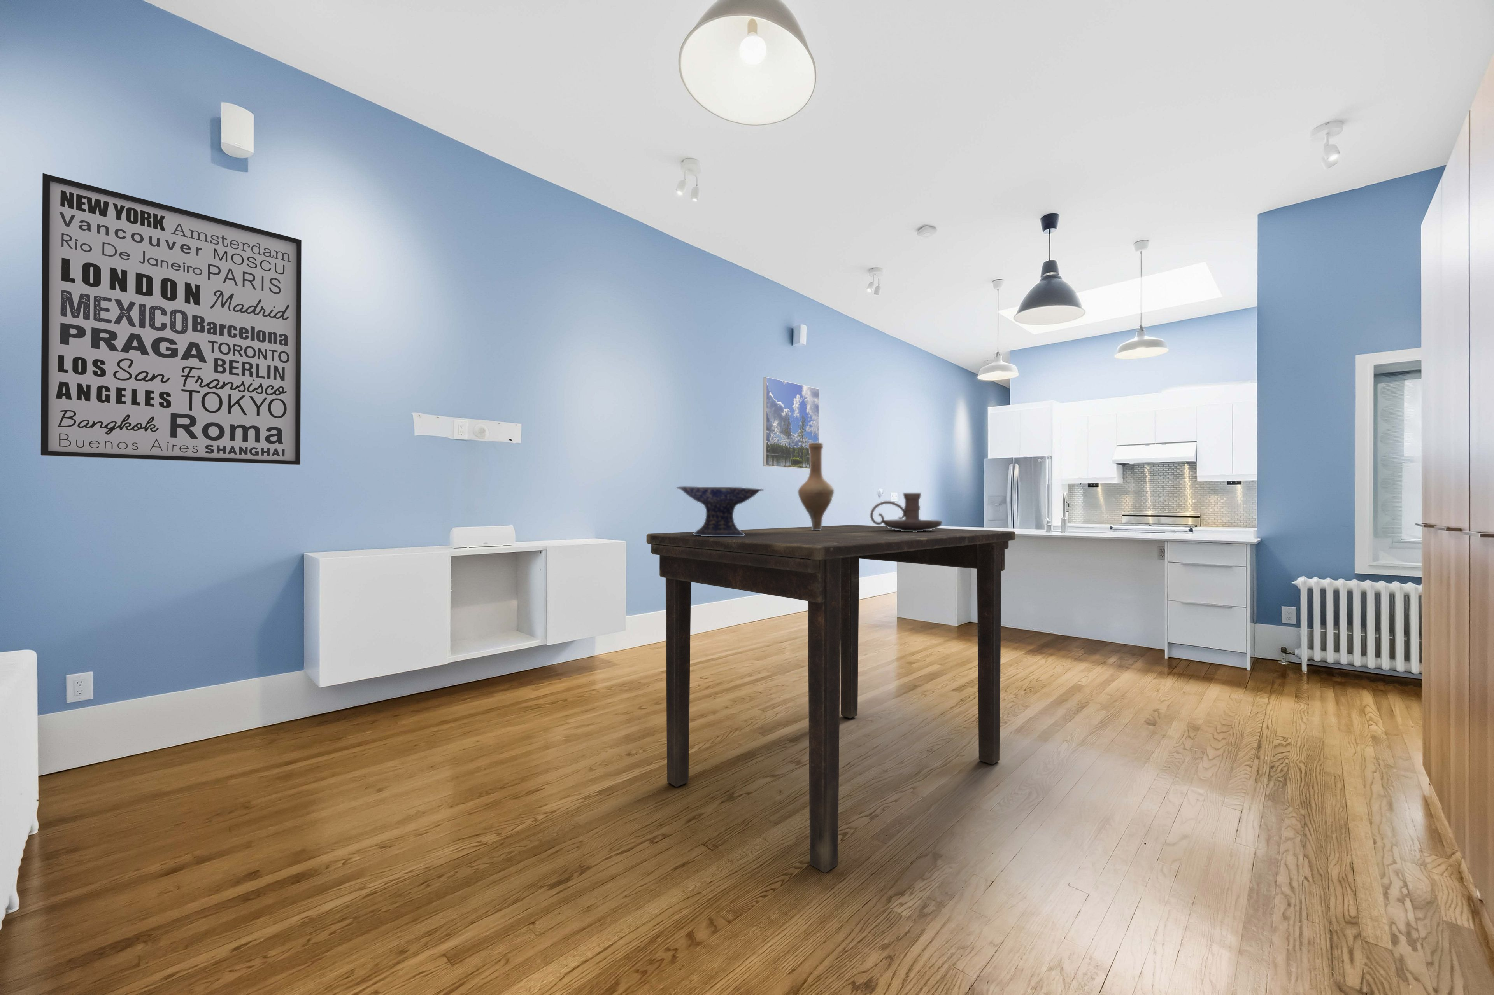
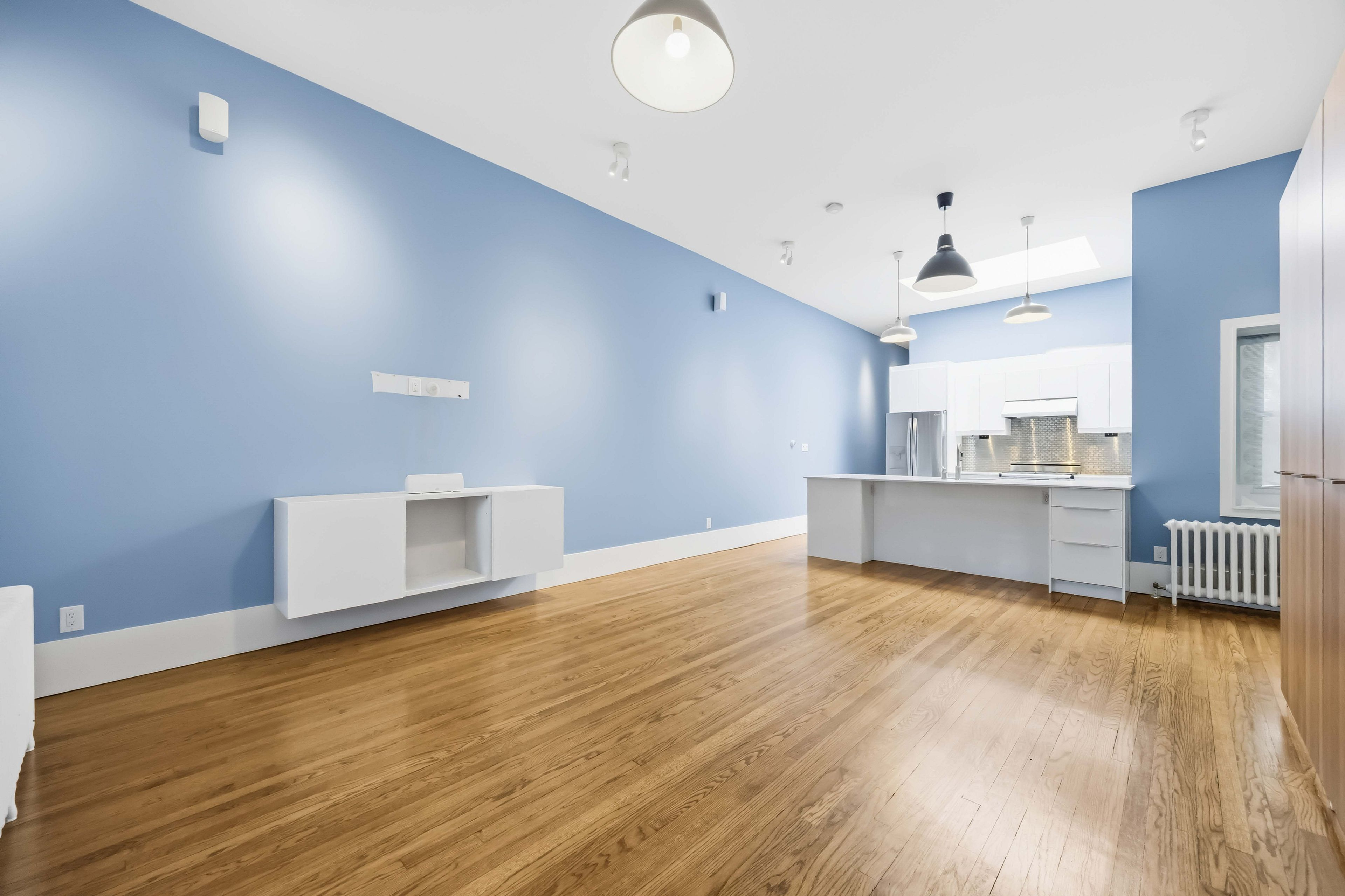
- candle holder [870,493,943,532]
- decorative bowl [675,486,764,536]
- dining table [646,524,1016,873]
- vase [798,442,834,531]
- wall art [40,173,302,465]
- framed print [763,376,820,470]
